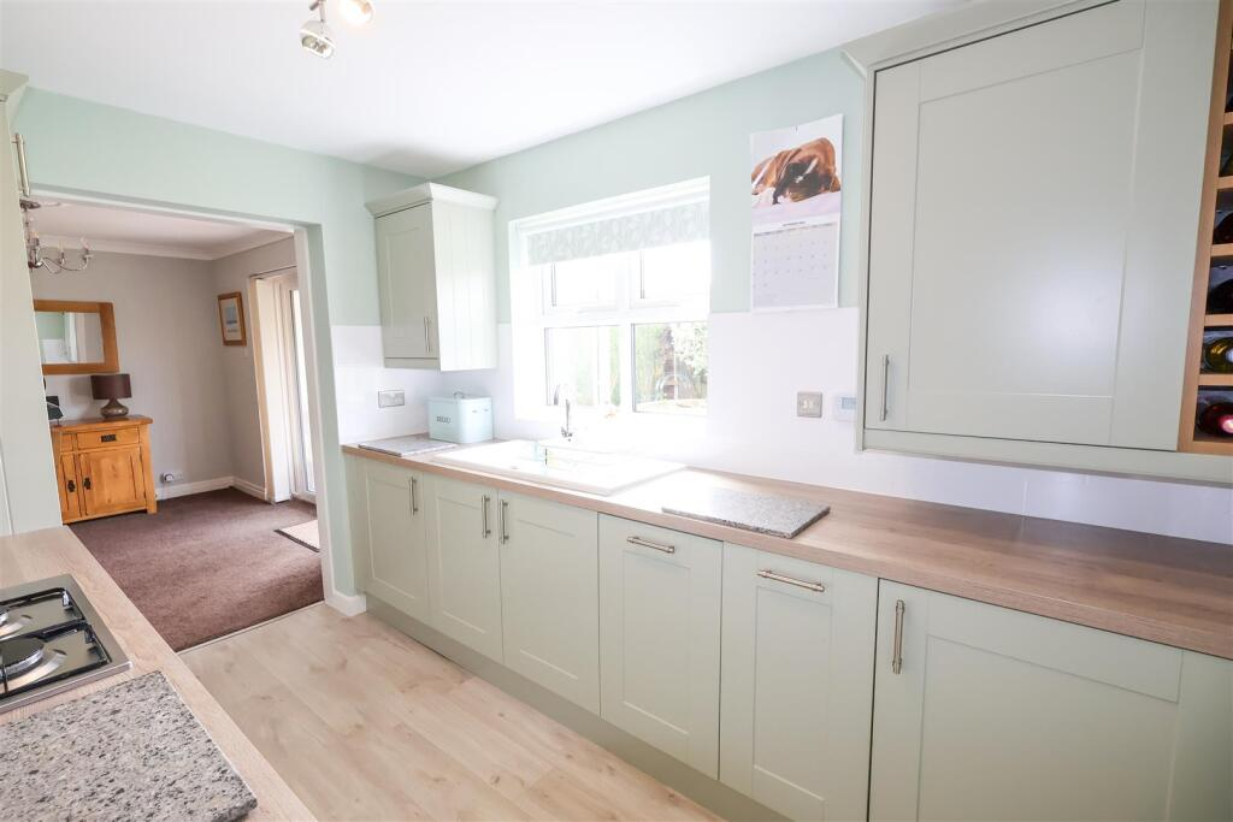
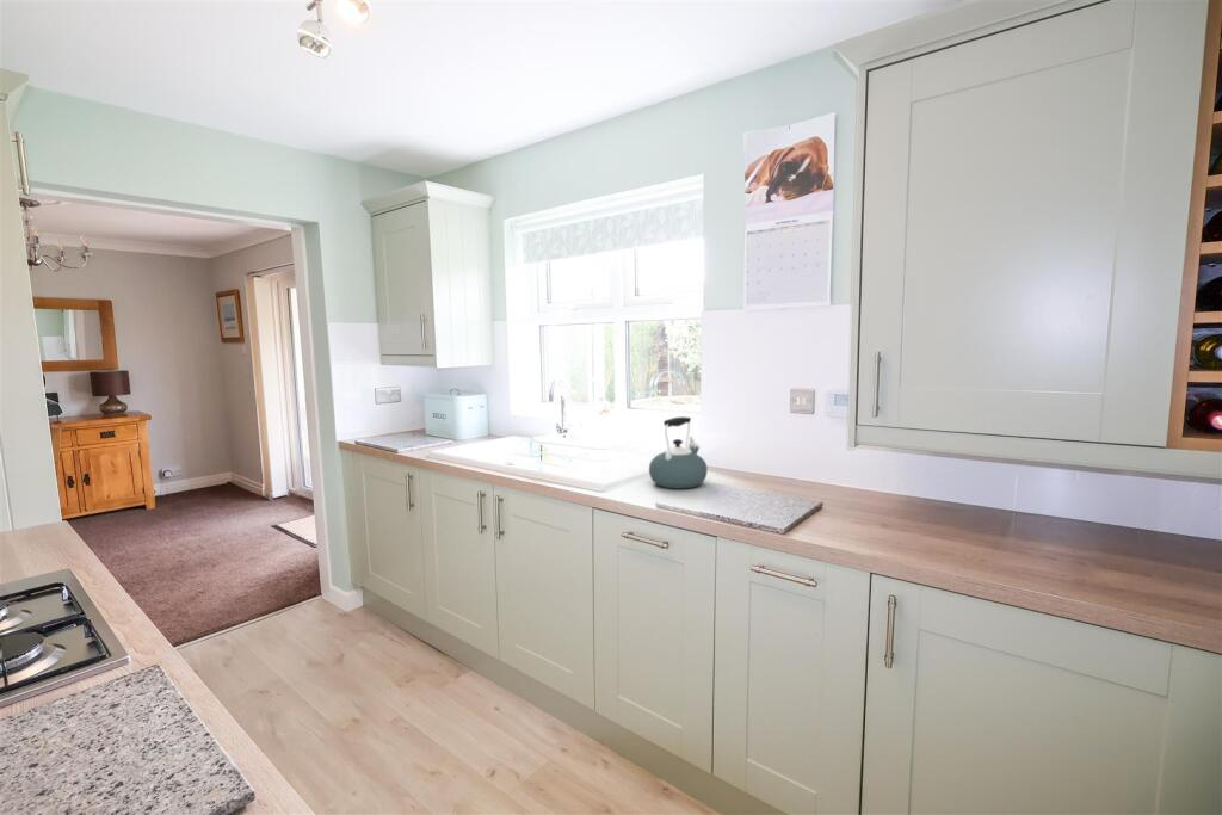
+ kettle [648,415,709,490]
